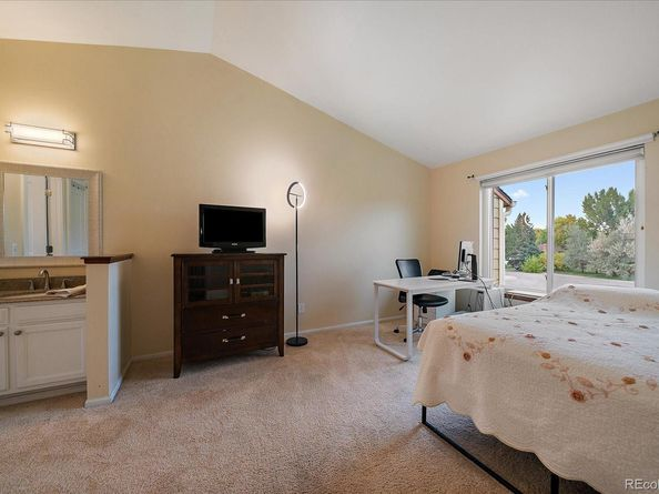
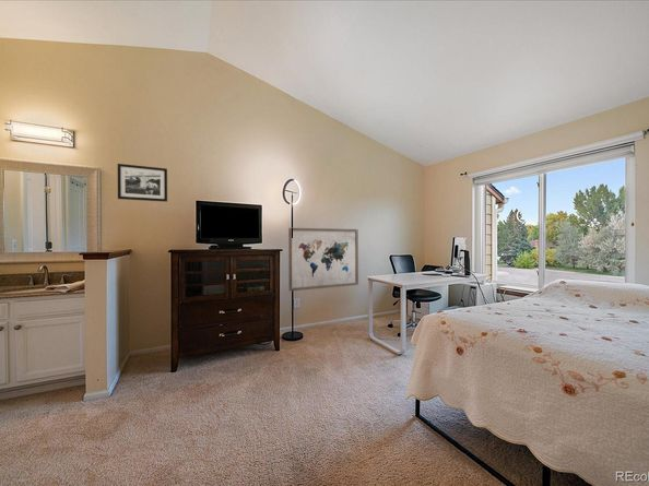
+ picture frame [117,163,168,203]
+ wall art [287,227,359,292]
